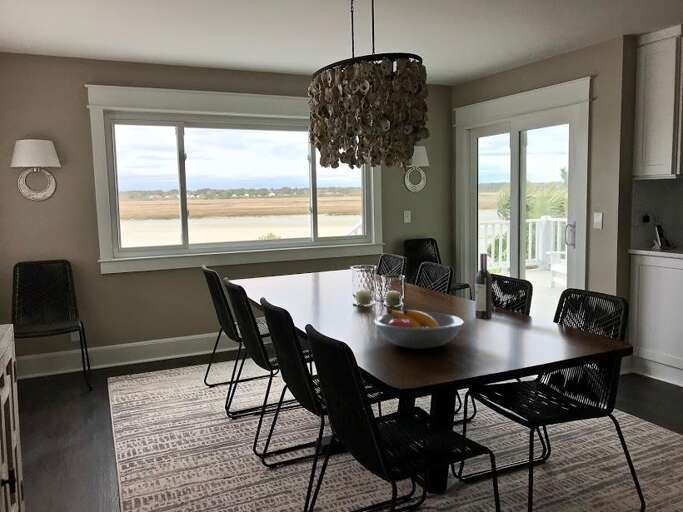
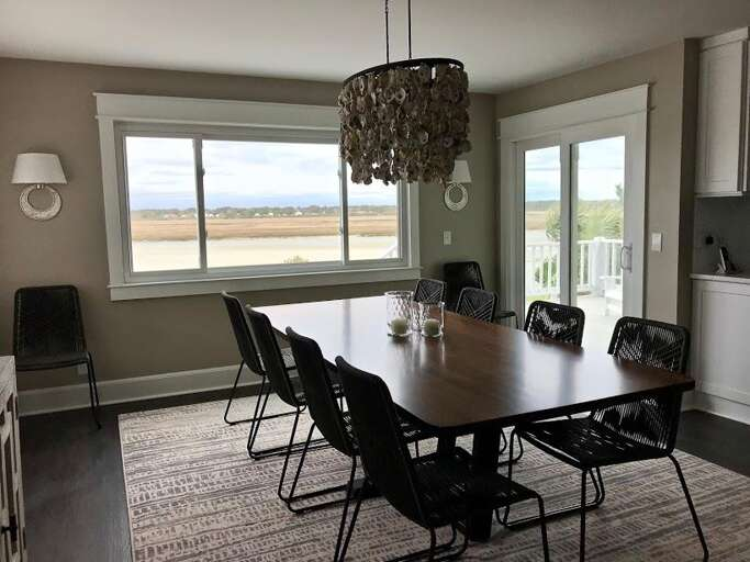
- wine bottle [474,252,493,320]
- fruit bowl [373,309,465,350]
